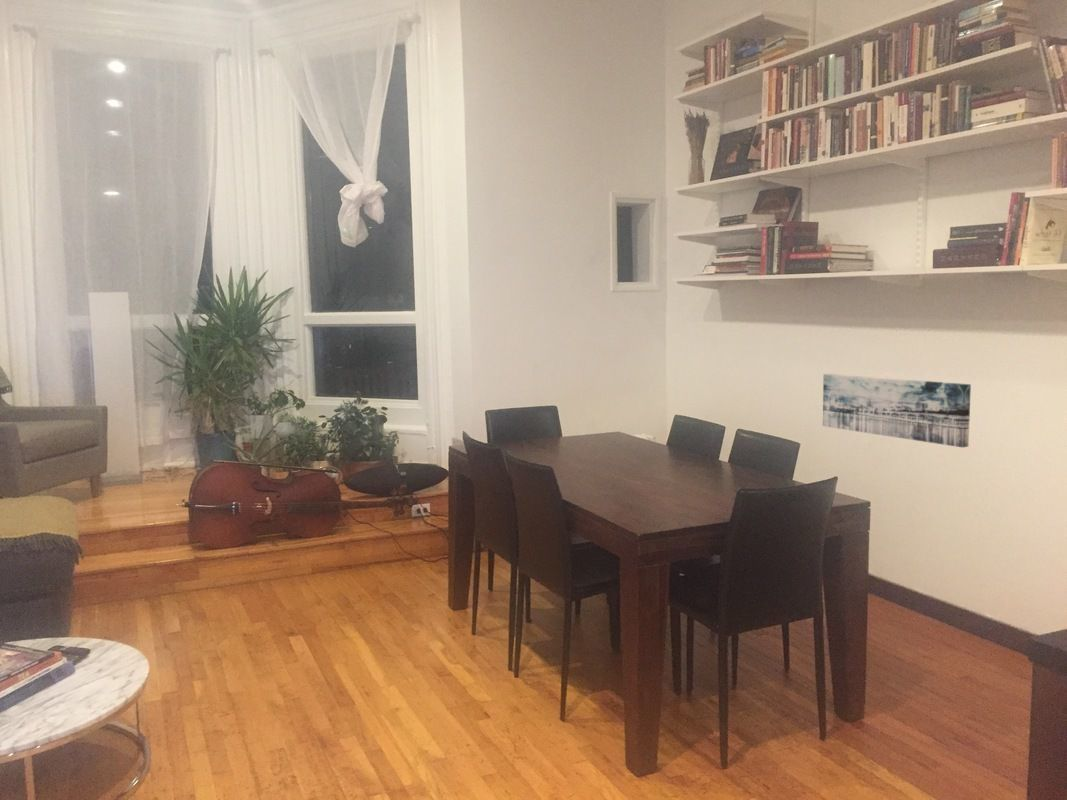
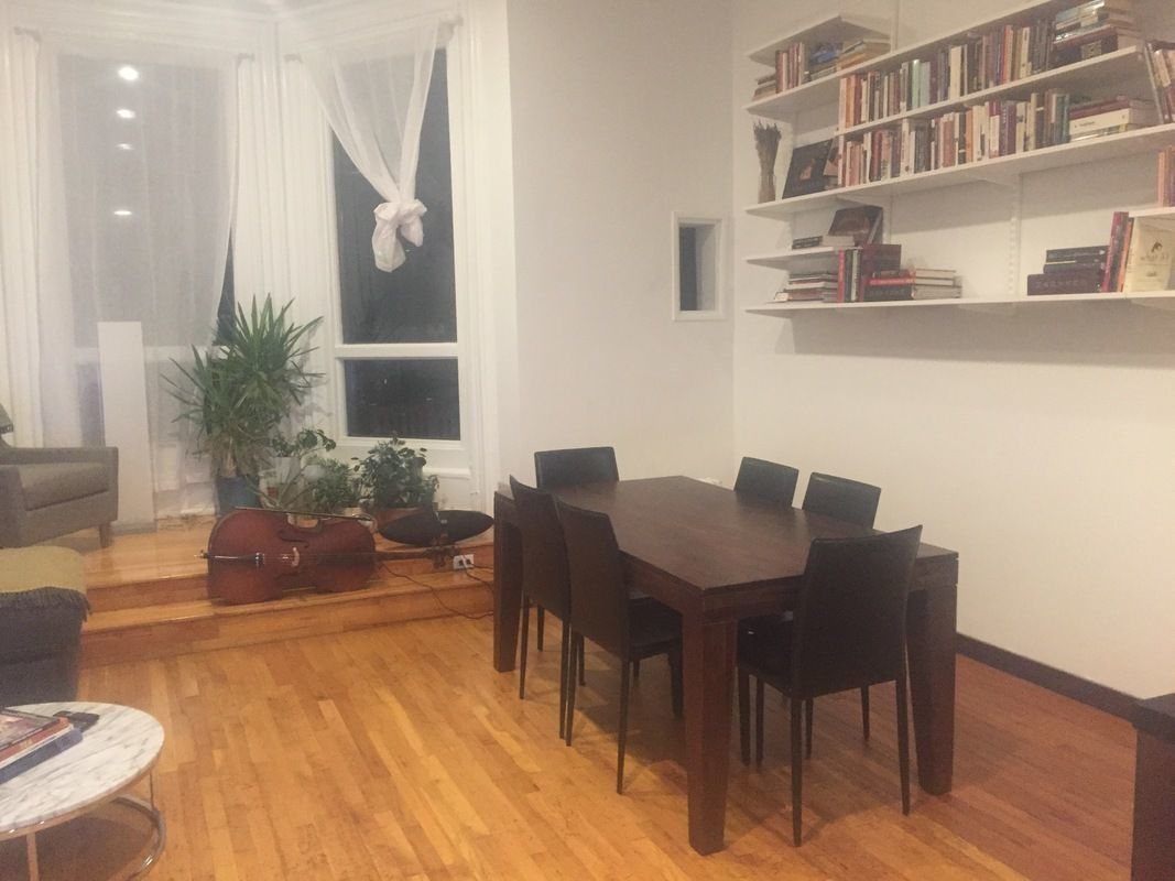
- wall art [822,373,972,448]
